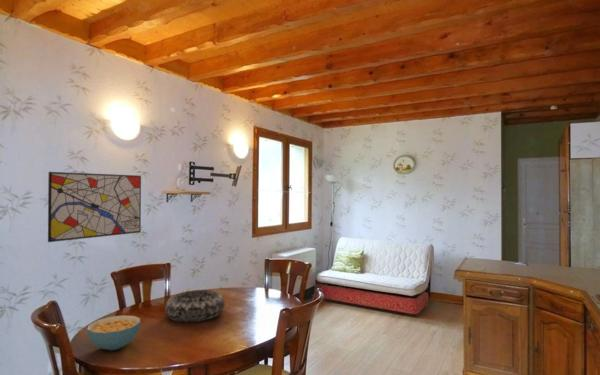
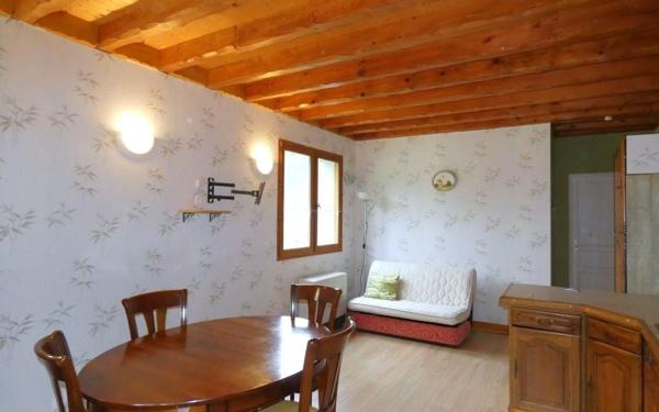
- cereal bowl [86,314,141,351]
- decorative bowl [164,289,226,323]
- wall art [47,171,142,243]
